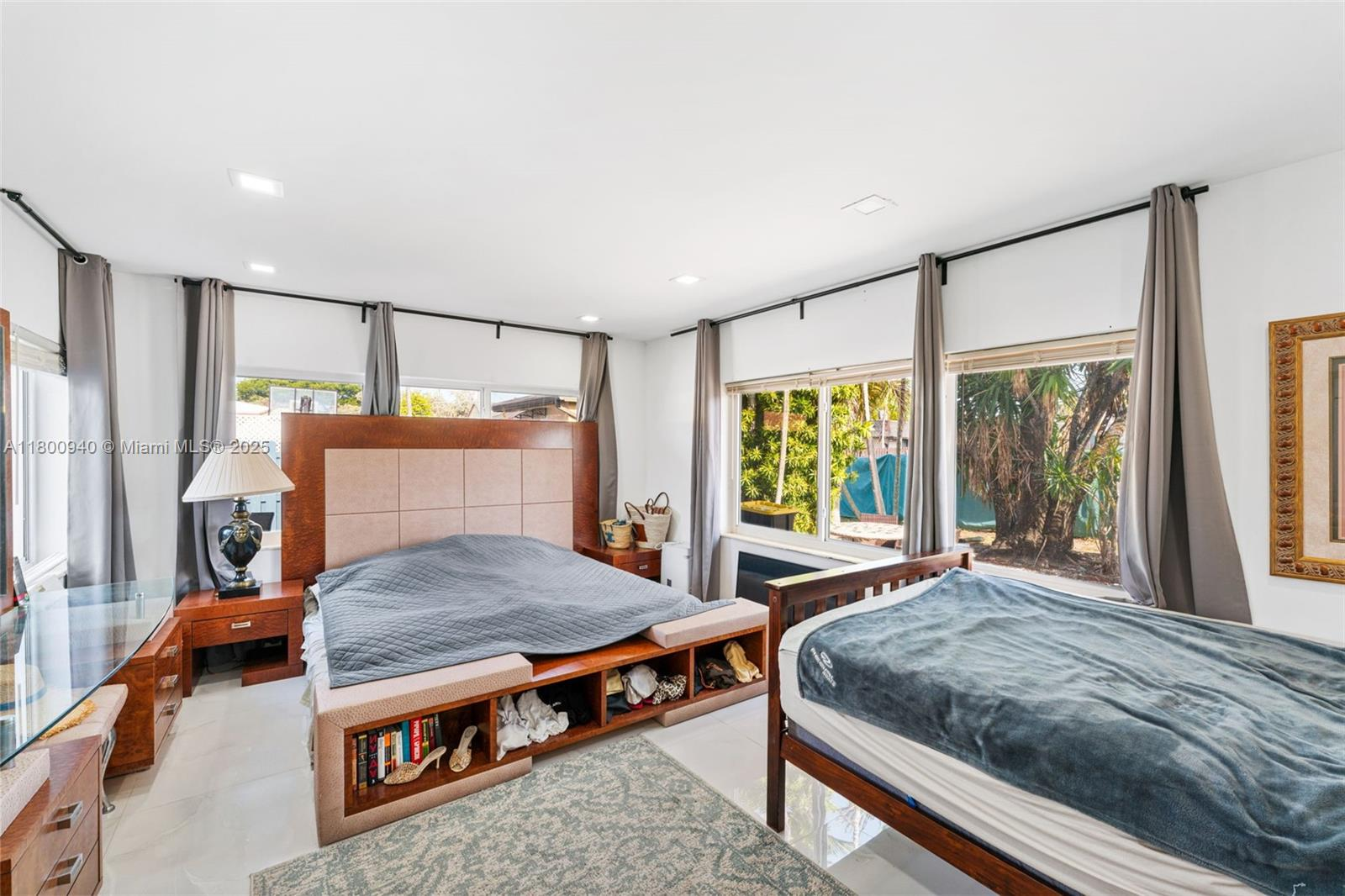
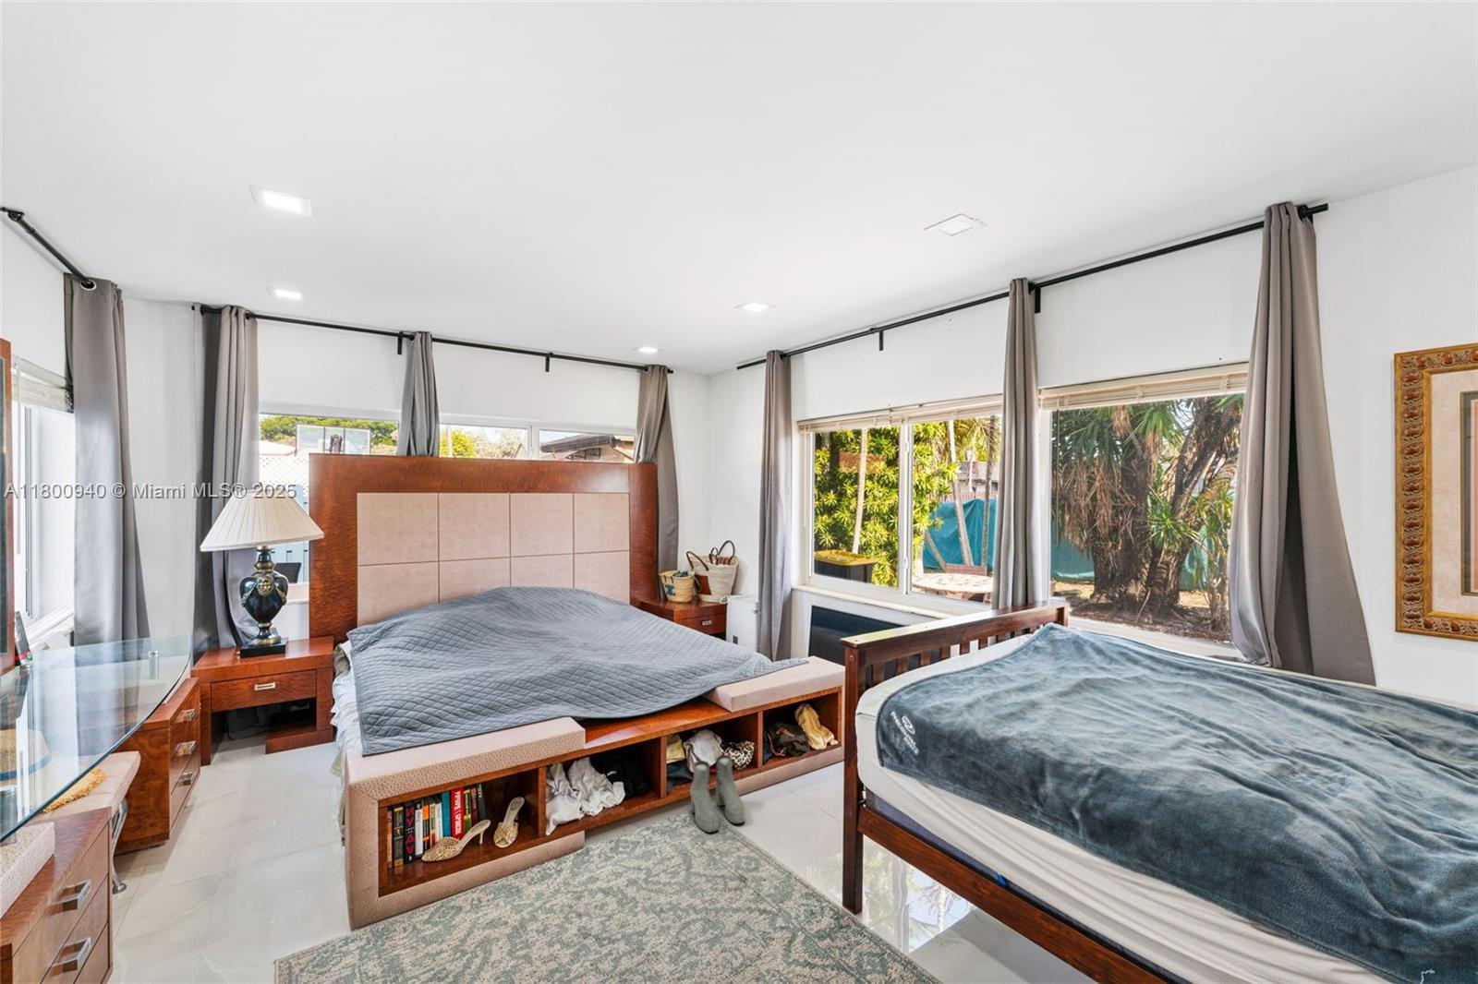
+ boots [689,754,746,834]
